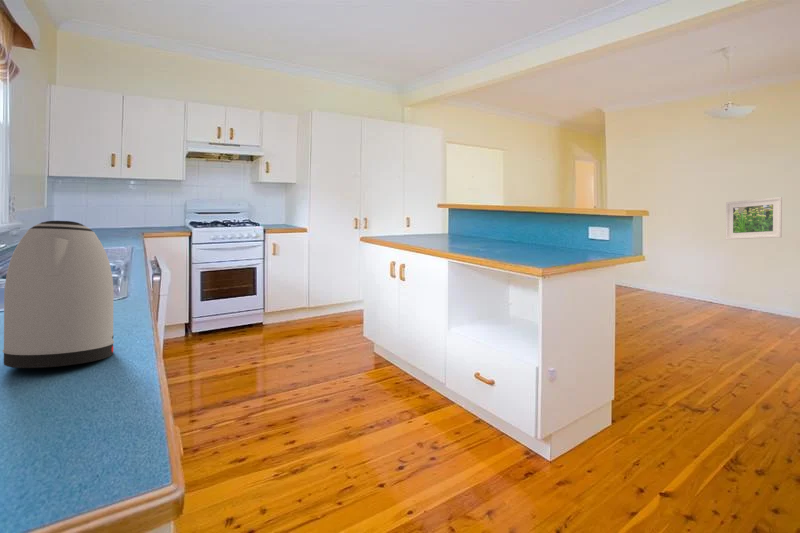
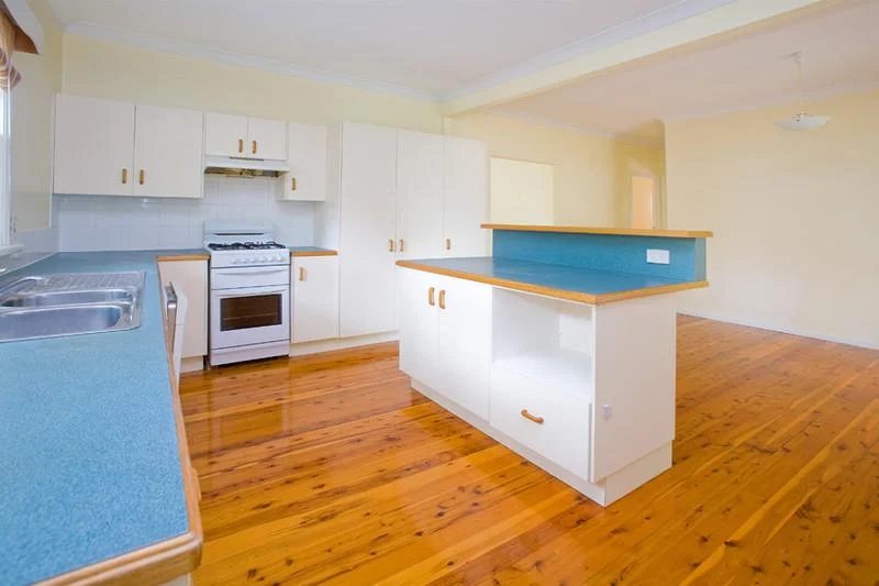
- kettle [1,220,115,369]
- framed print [725,196,783,240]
